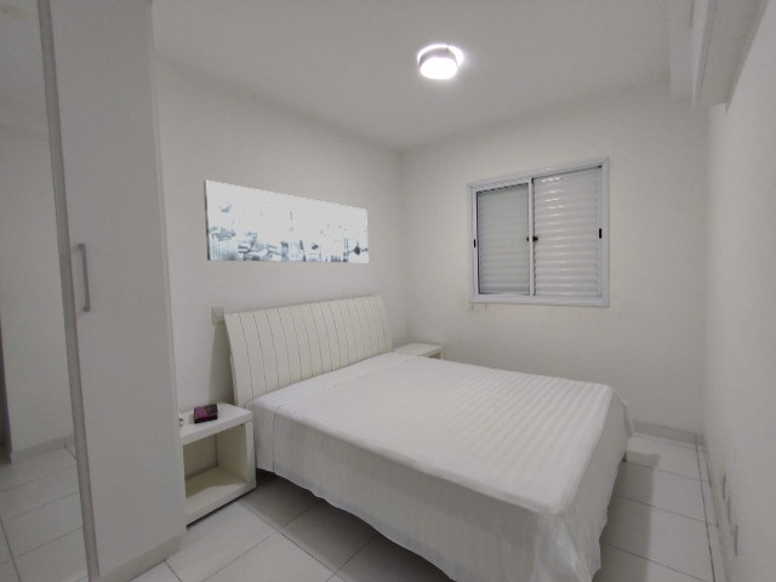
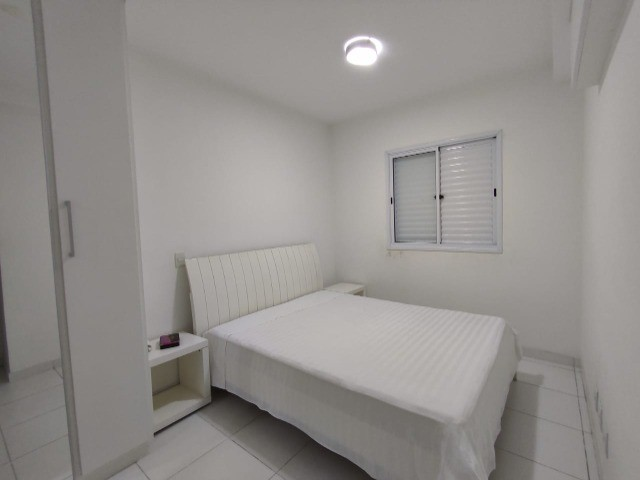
- wall art [202,179,369,263]
